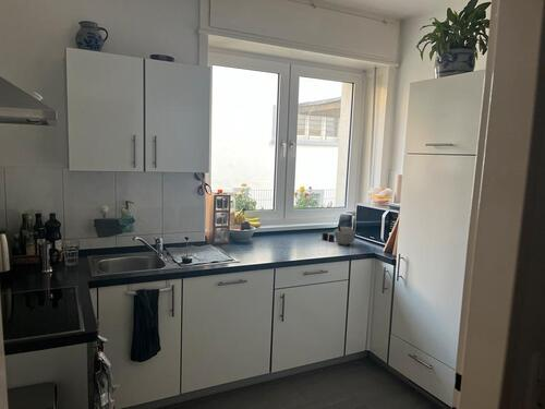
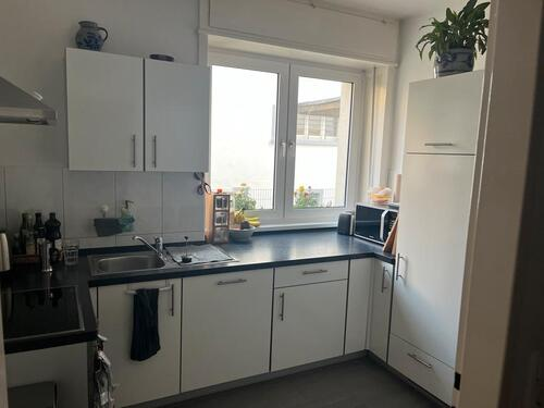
- kettle [320,219,356,246]
